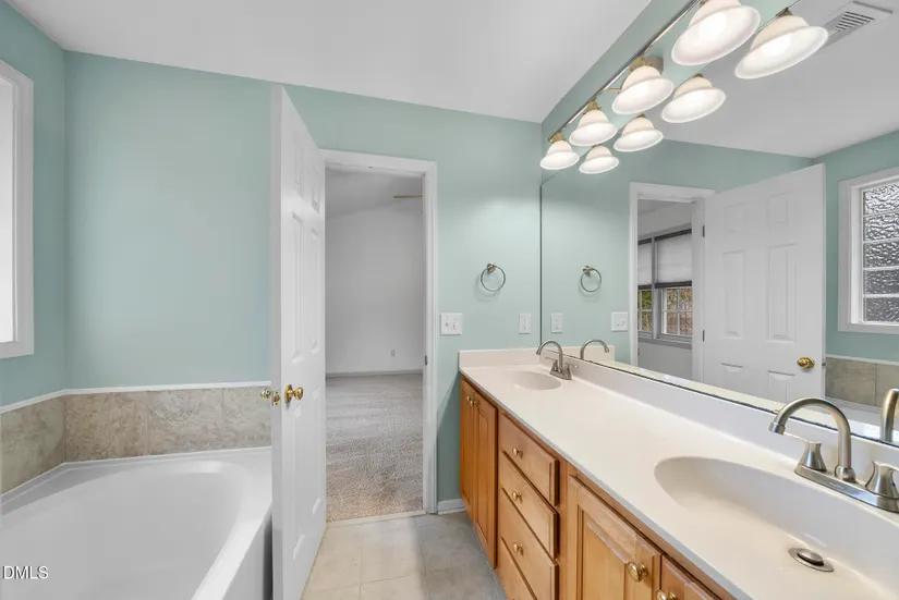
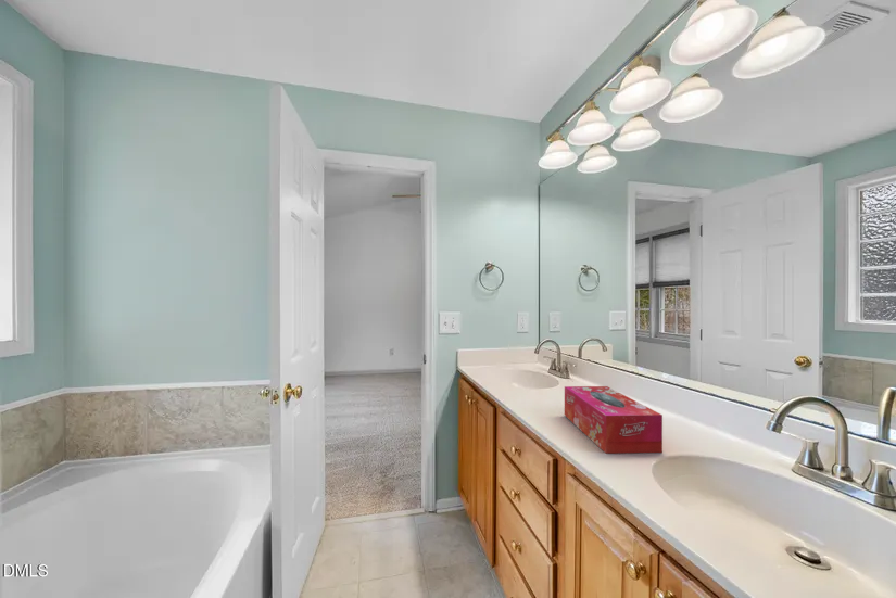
+ tissue box [564,385,664,455]
